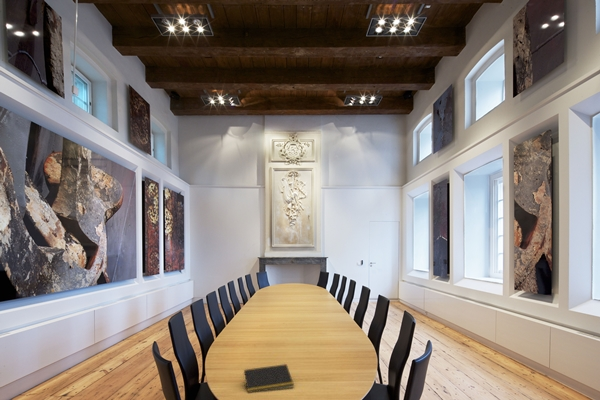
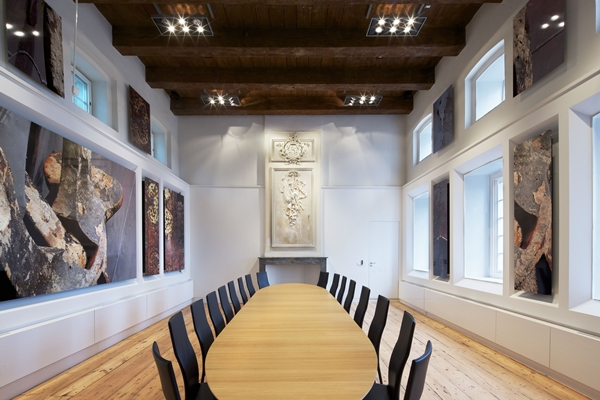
- notepad [242,363,295,394]
